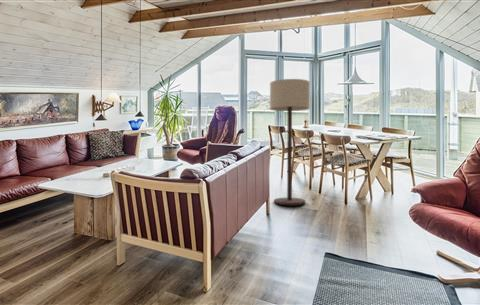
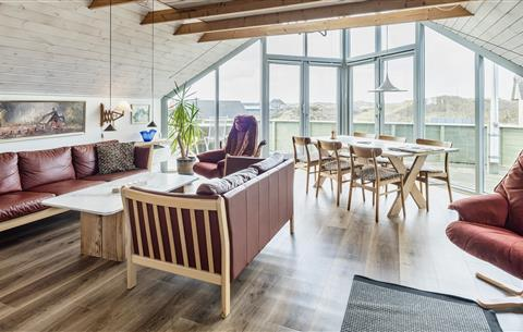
- floor lamp [269,78,311,206]
